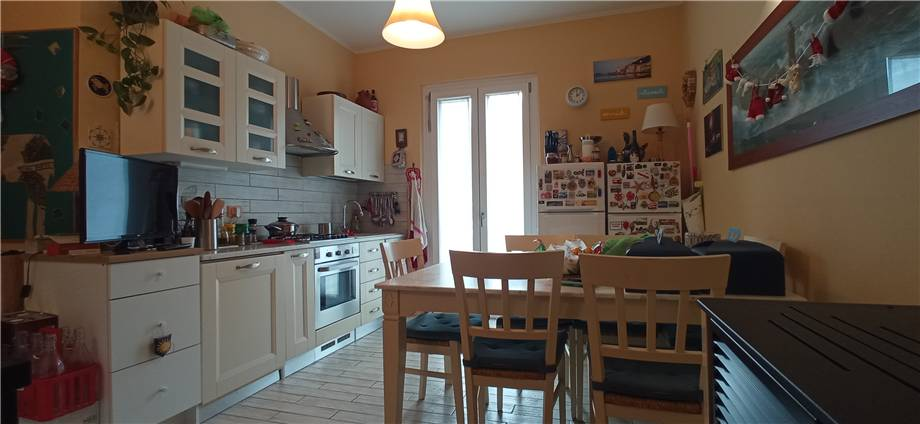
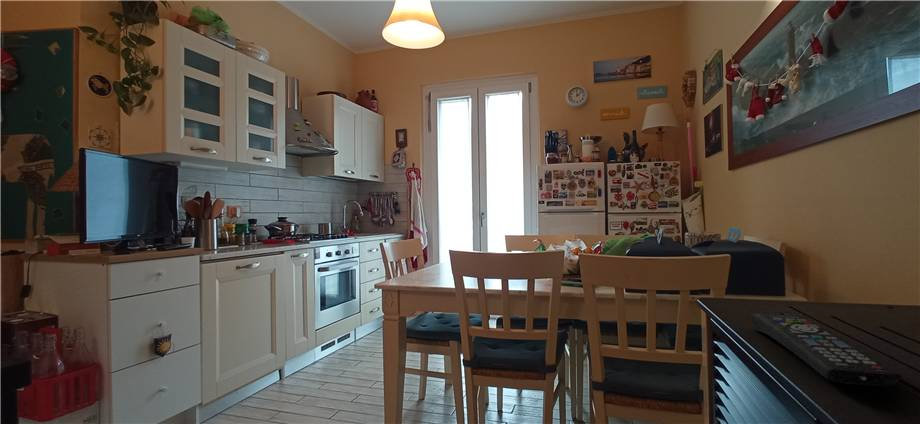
+ remote control [750,313,903,387]
